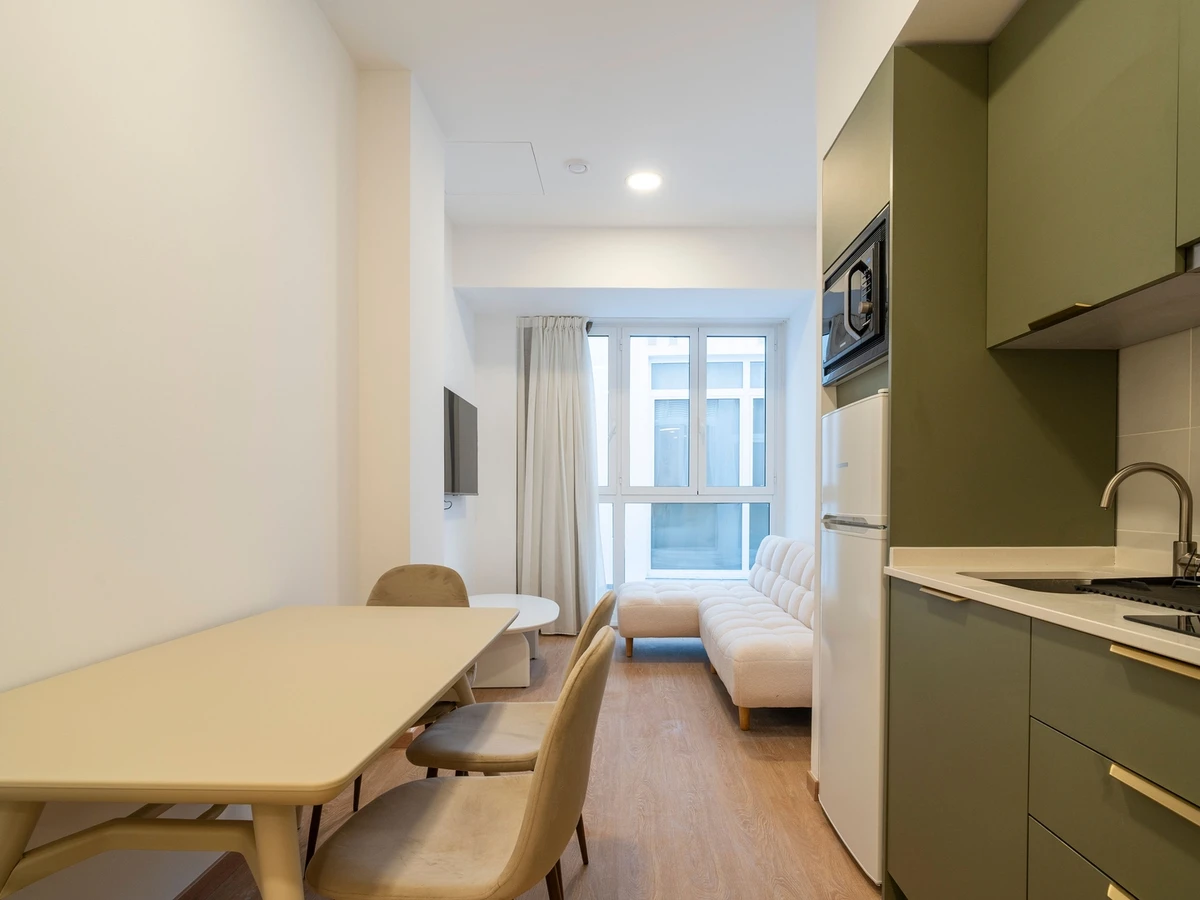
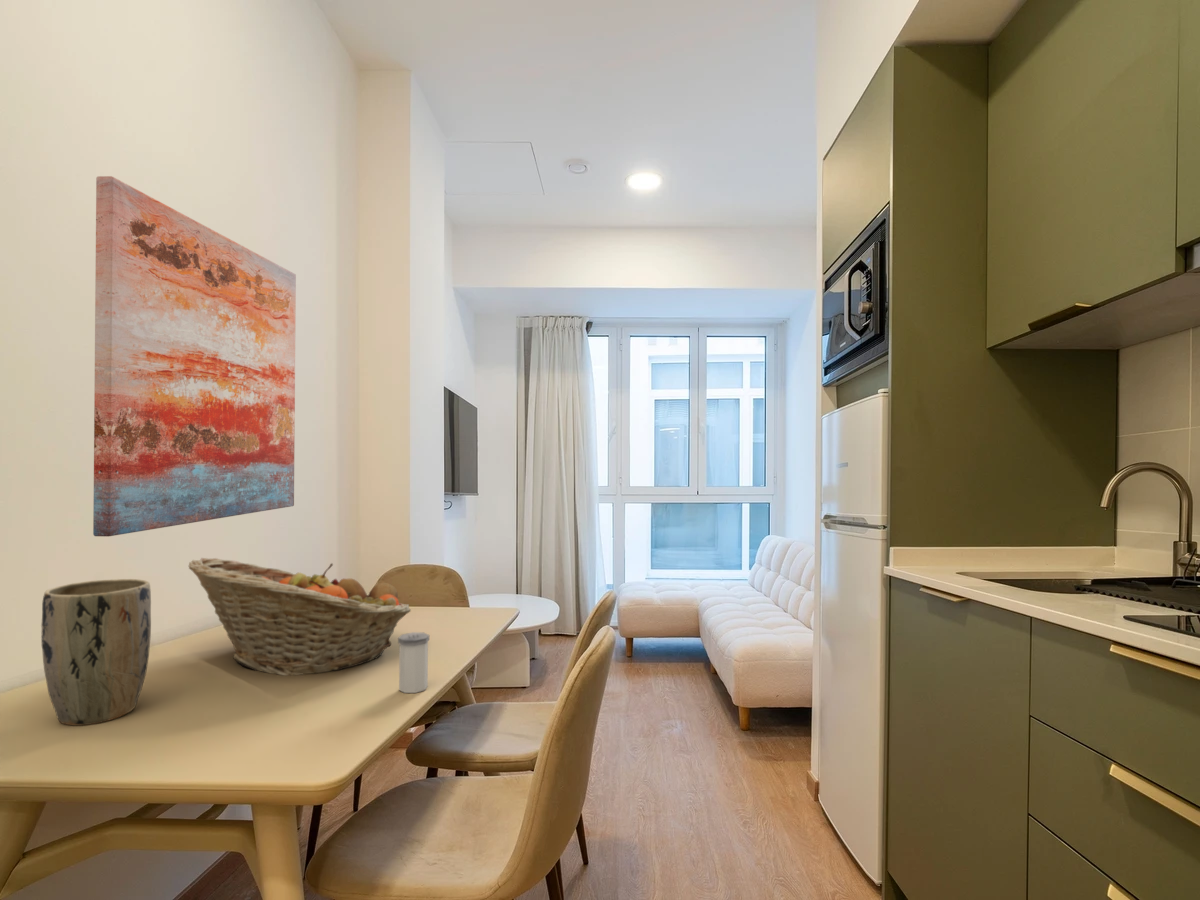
+ wall art [92,175,297,538]
+ plant pot [40,578,152,726]
+ salt shaker [397,631,430,694]
+ fruit basket [188,557,412,676]
